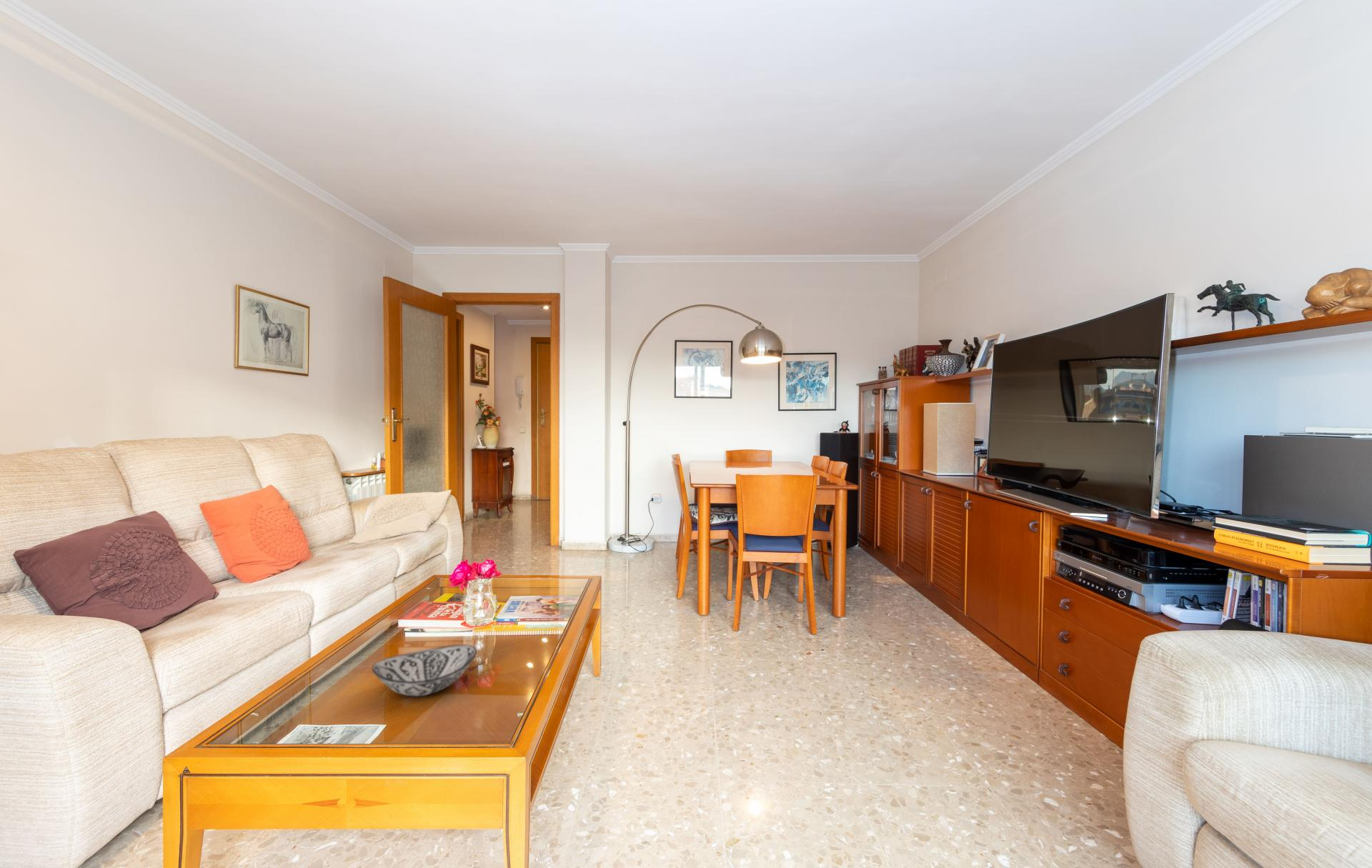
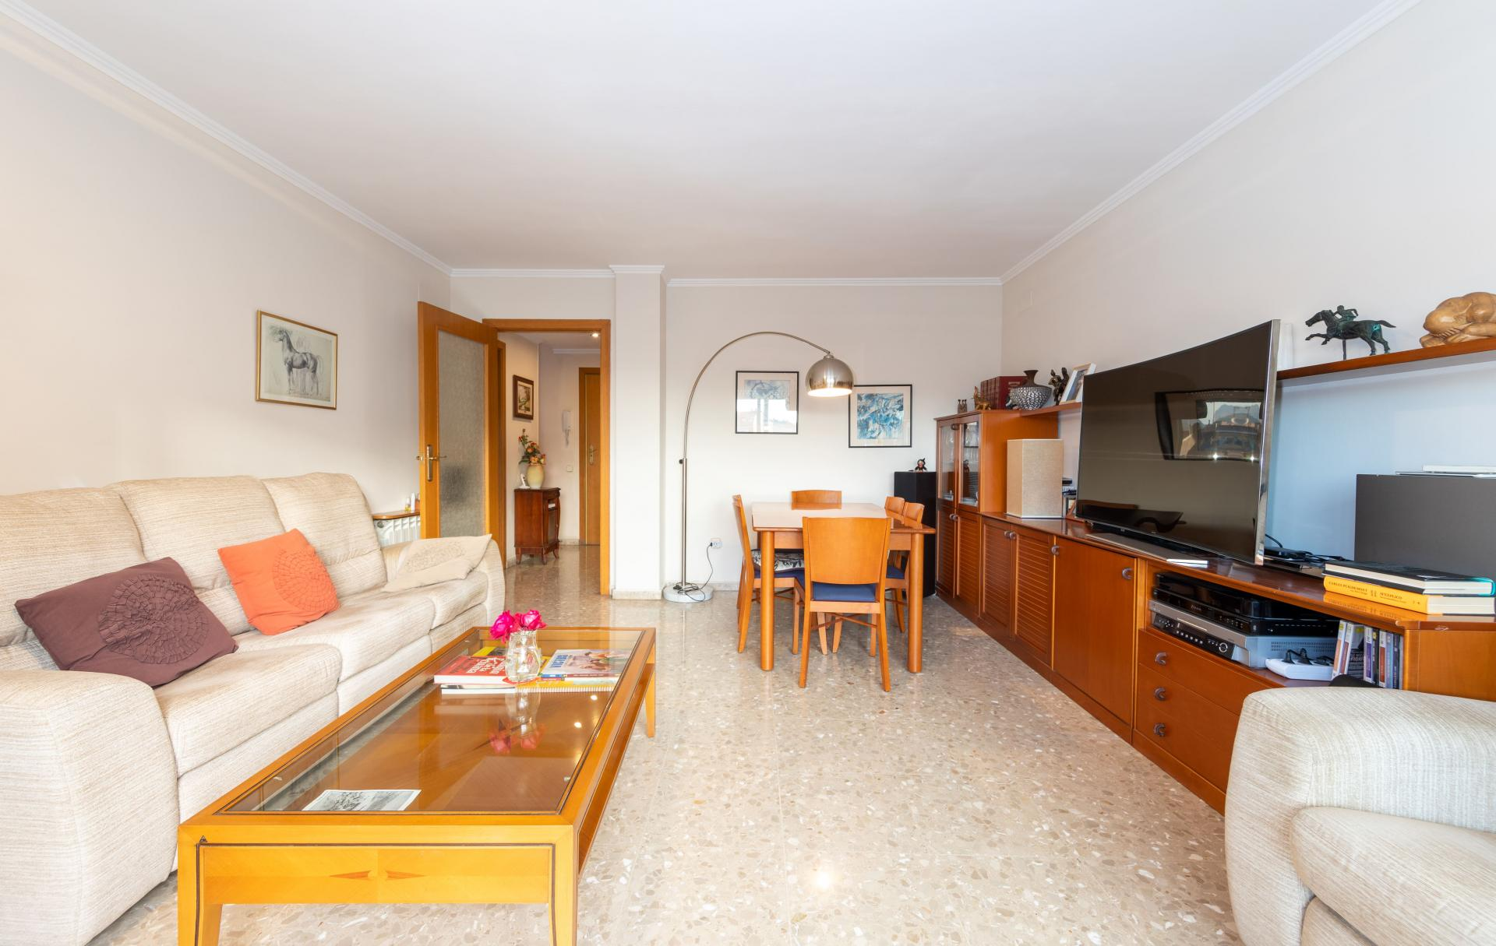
- decorative bowl [371,644,477,697]
